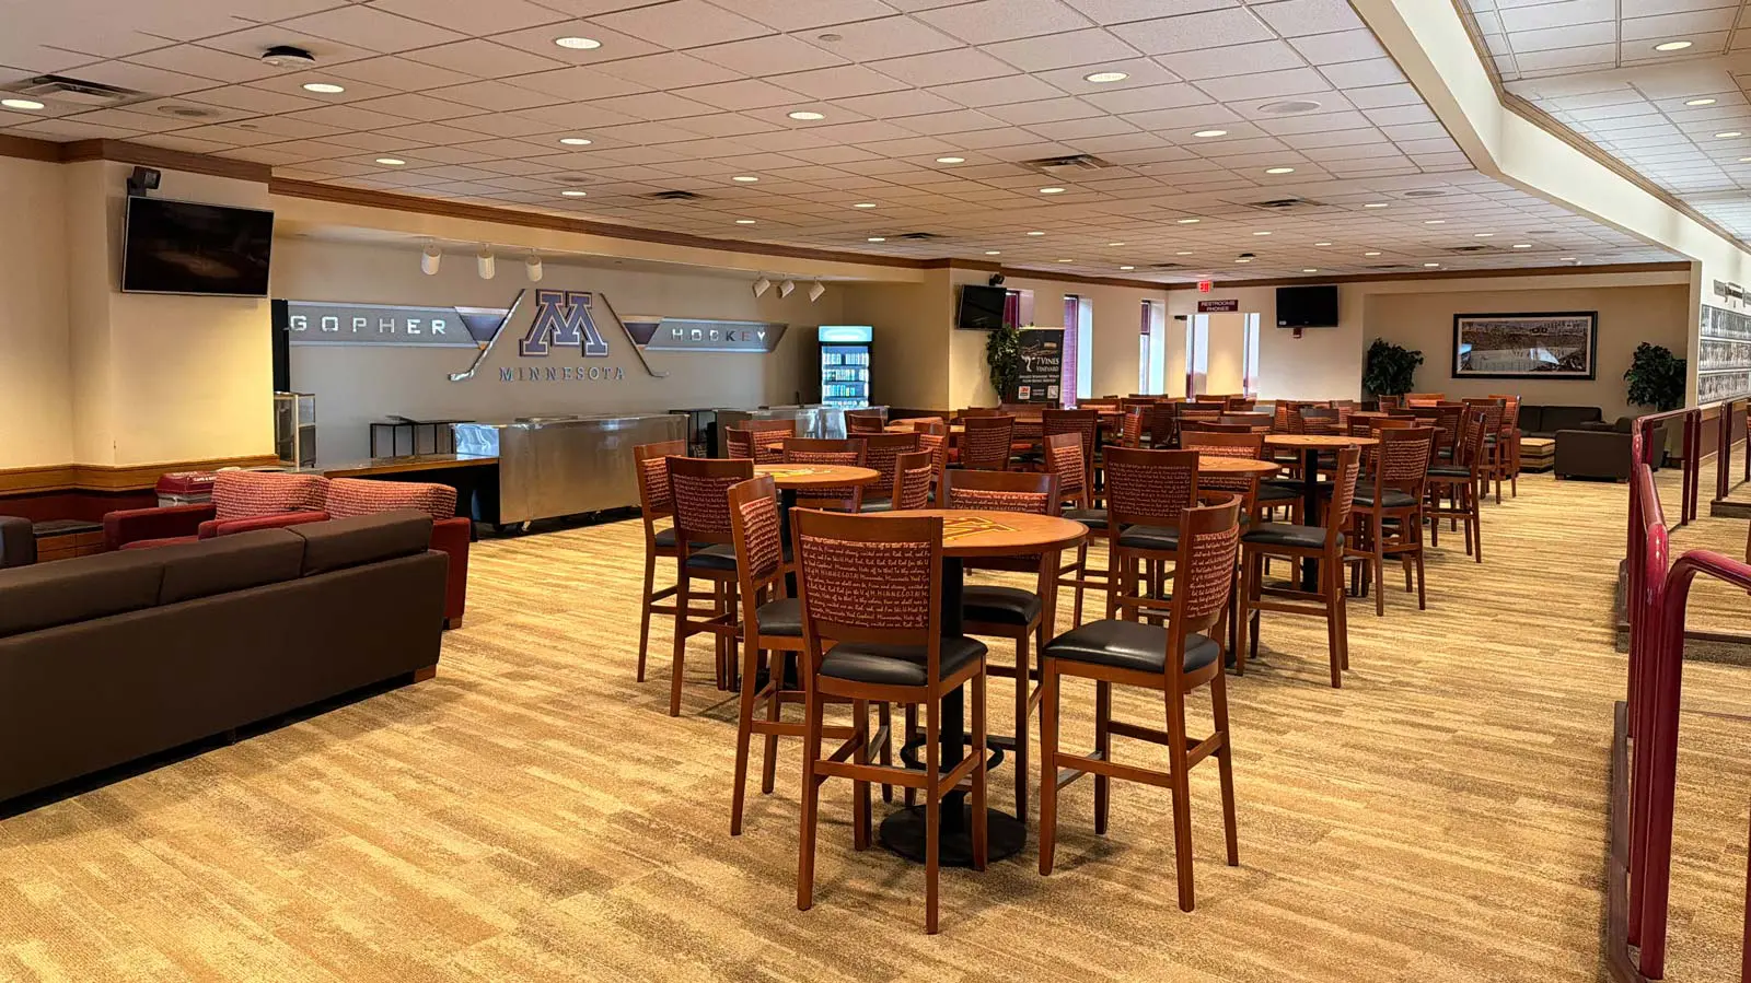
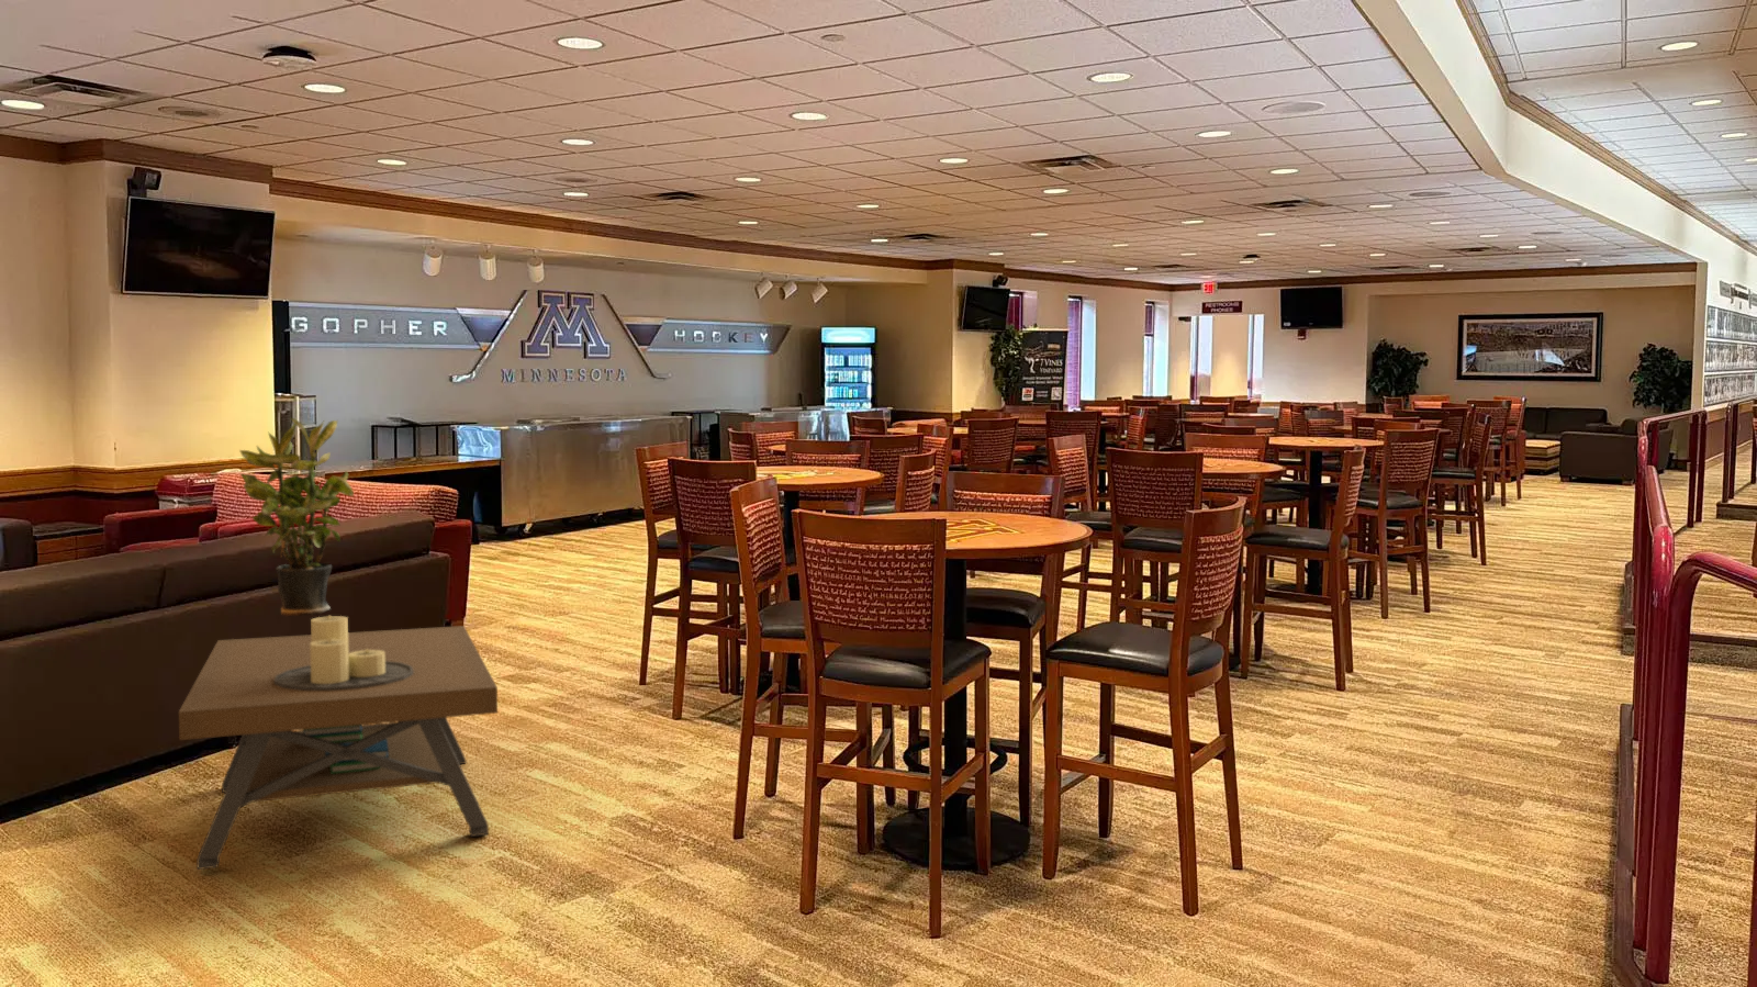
+ potted plant [238,417,355,617]
+ coffee table [177,615,498,871]
